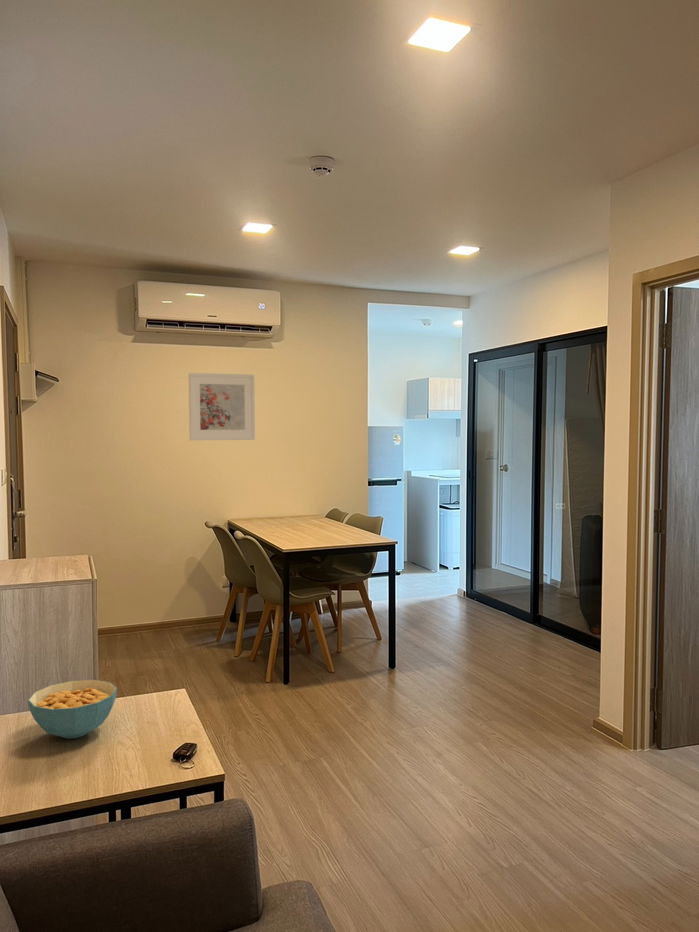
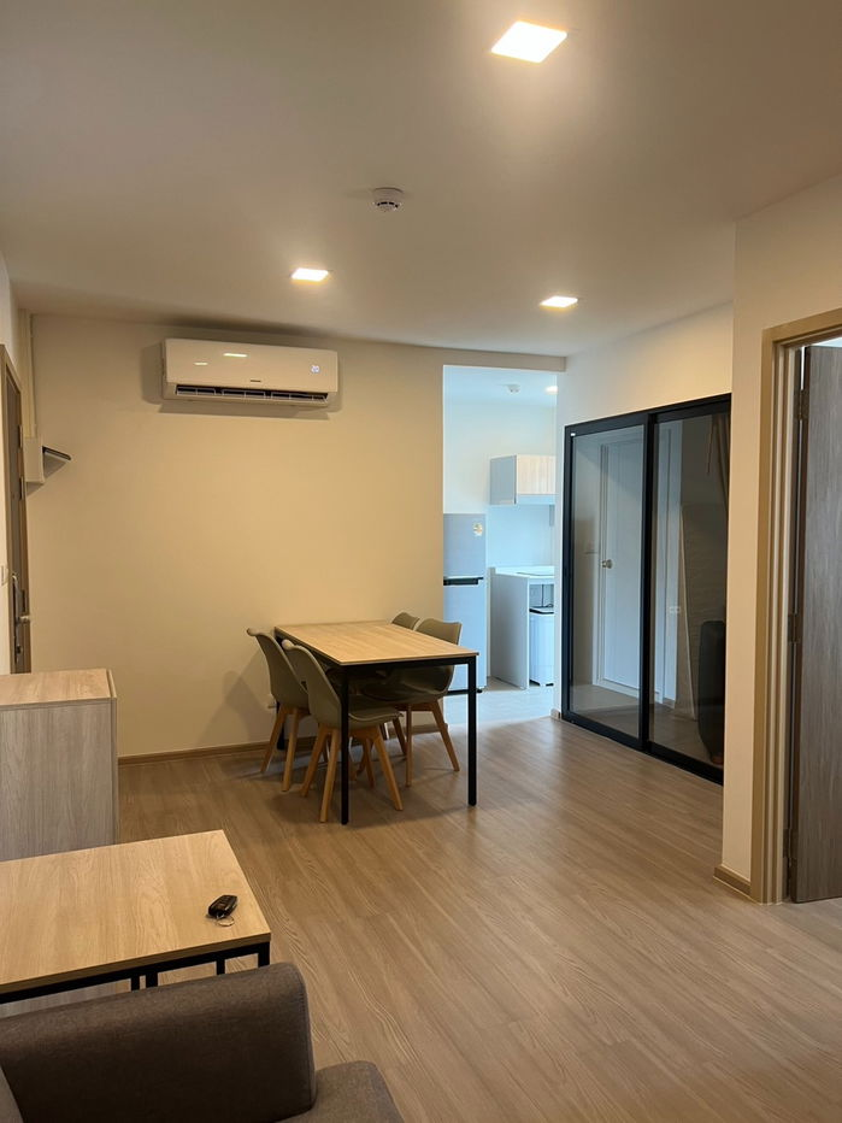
- cereal bowl [27,679,118,740]
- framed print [188,372,256,441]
